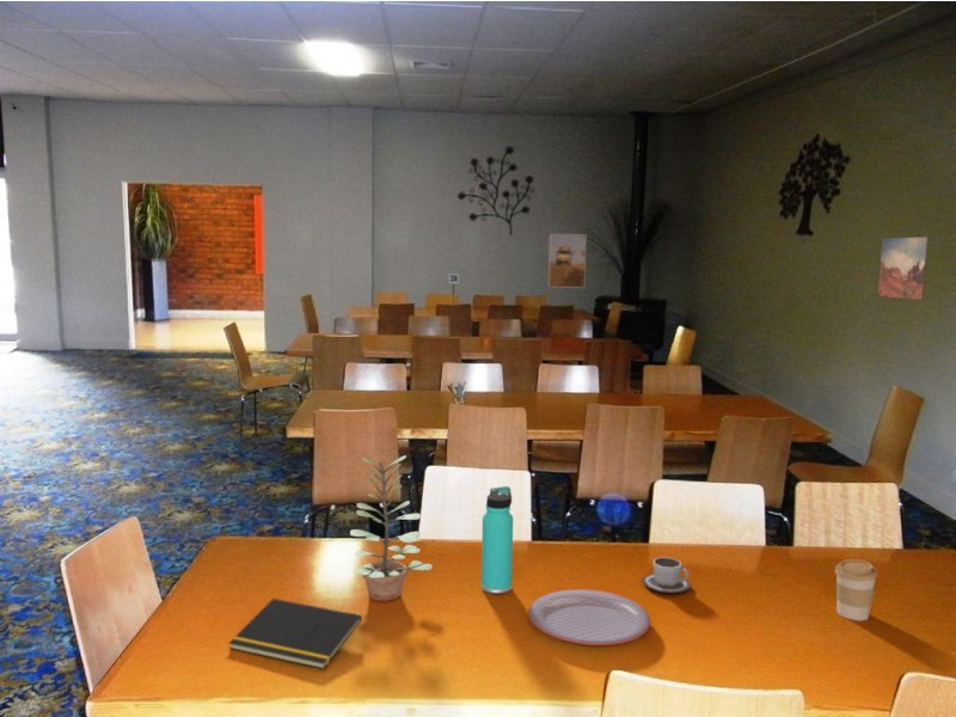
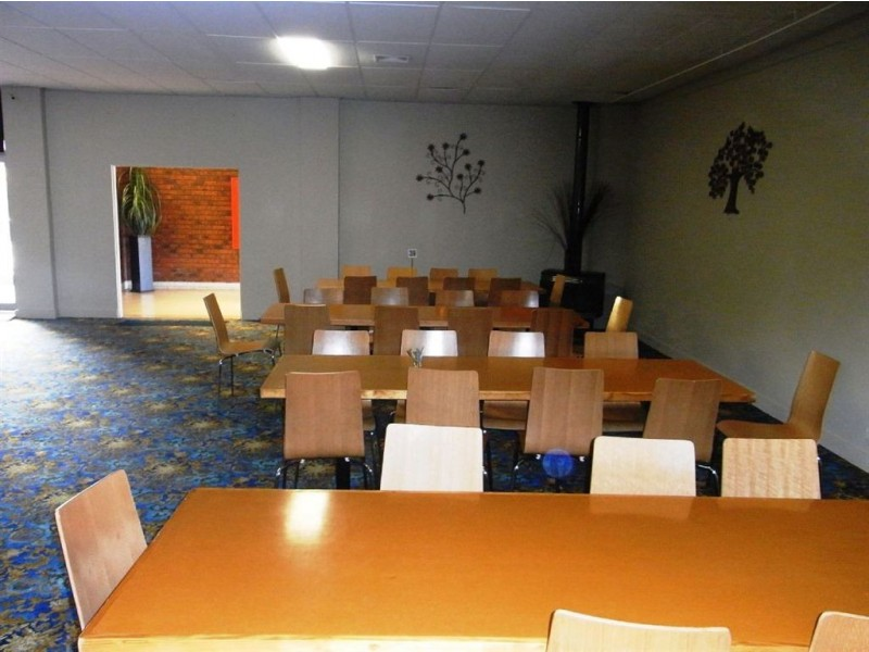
- plant [349,454,433,602]
- thermos bottle [480,485,514,595]
- coffee cup [834,558,878,621]
- cup [642,556,692,594]
- wall art [877,235,931,301]
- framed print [547,233,587,289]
- notepad [227,598,363,670]
- plate [527,588,651,646]
